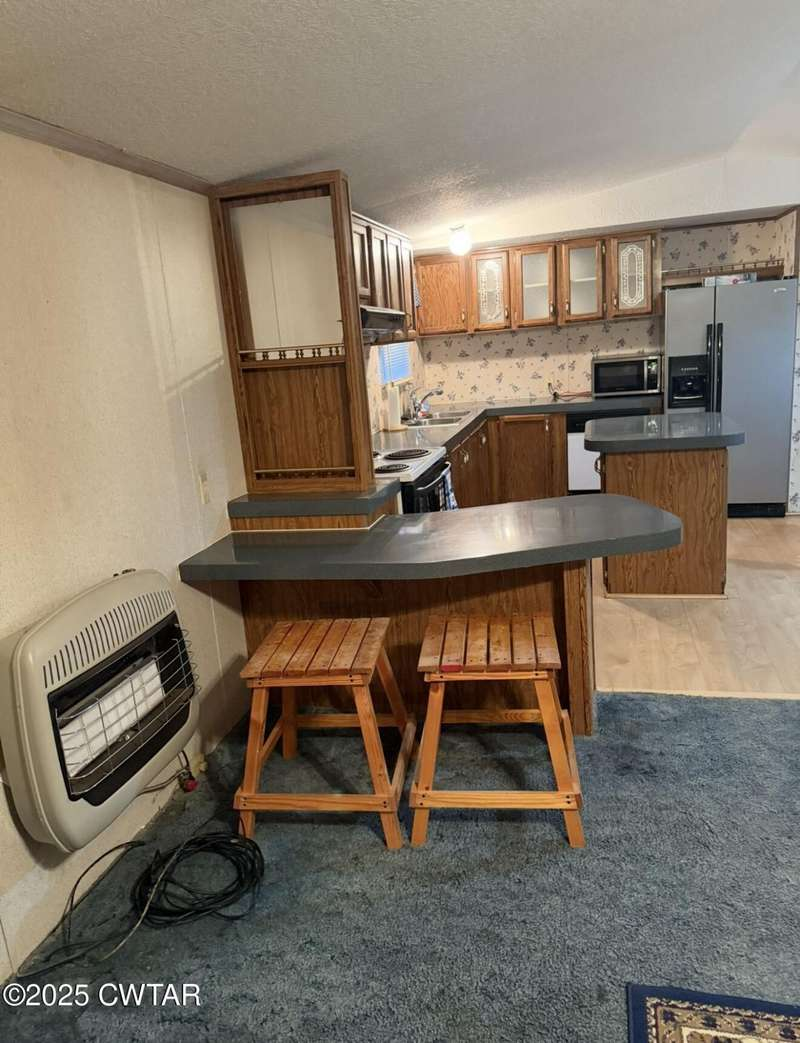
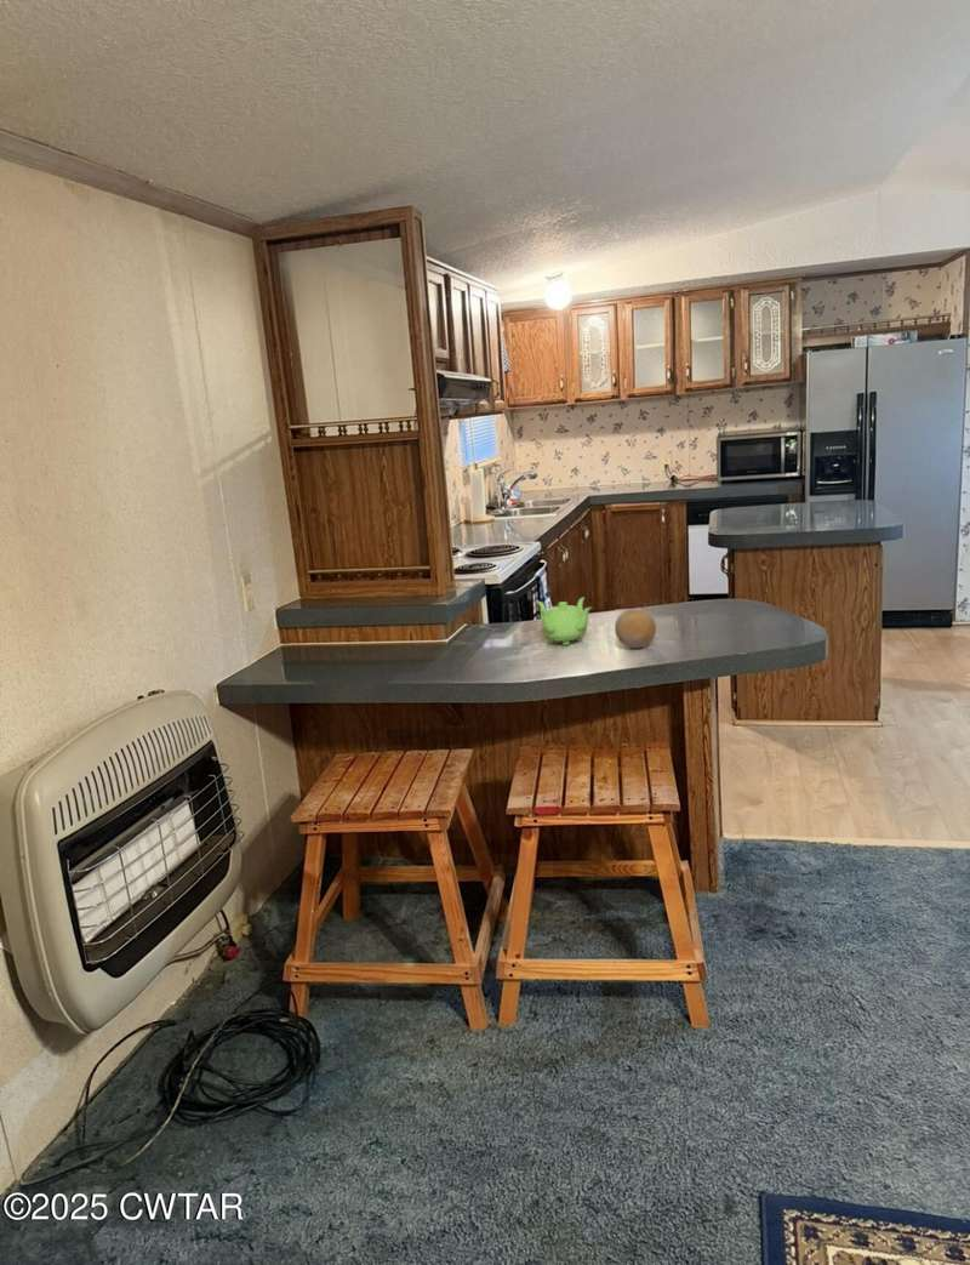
+ teapot [536,597,593,646]
+ fruit [614,609,657,649]
